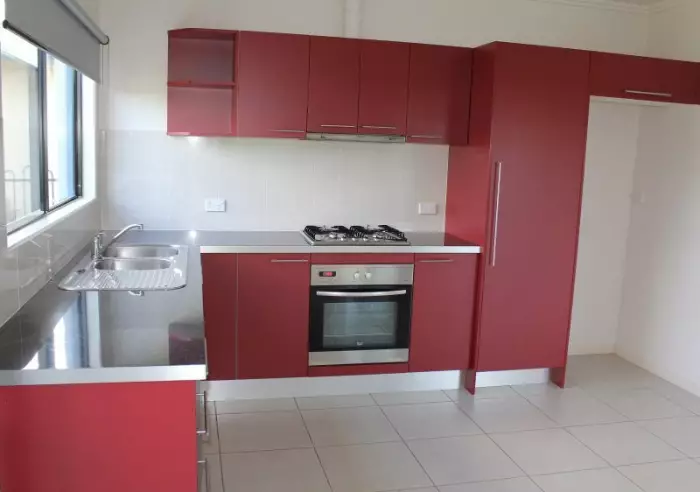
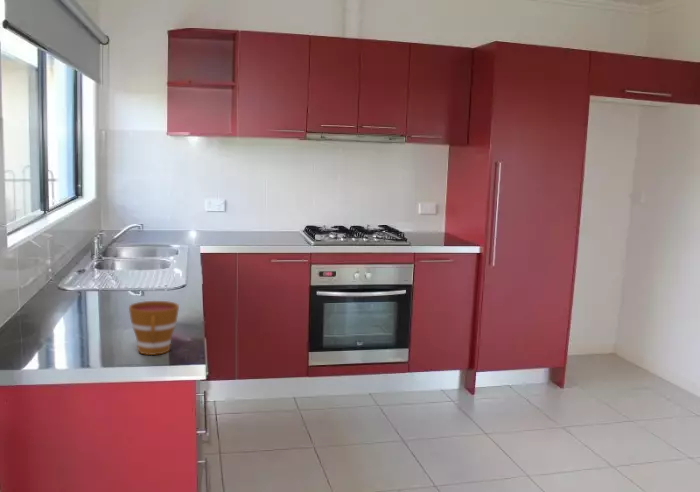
+ cup [128,300,180,356]
